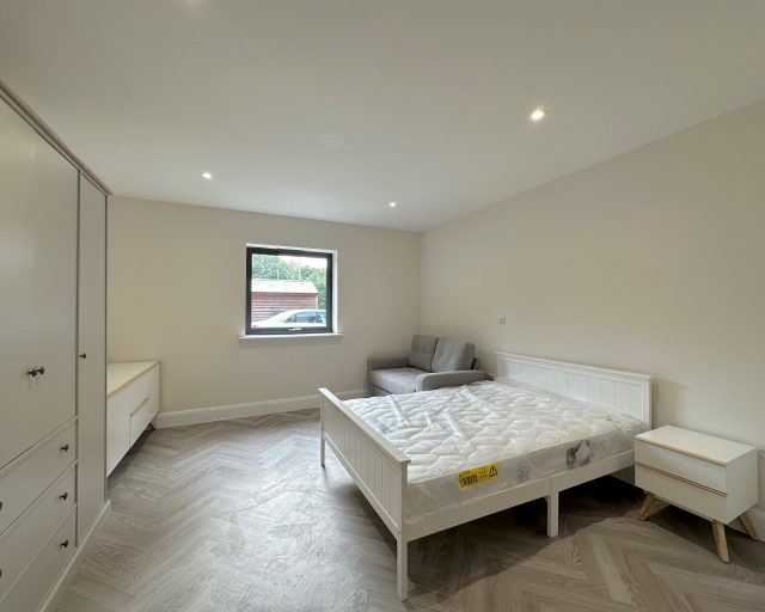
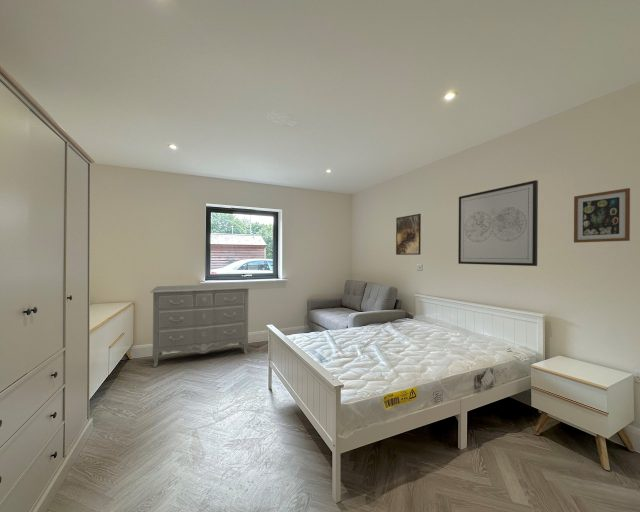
+ wall art [457,179,539,267]
+ wall art [573,187,631,244]
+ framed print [395,213,422,256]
+ dresser [150,283,252,368]
